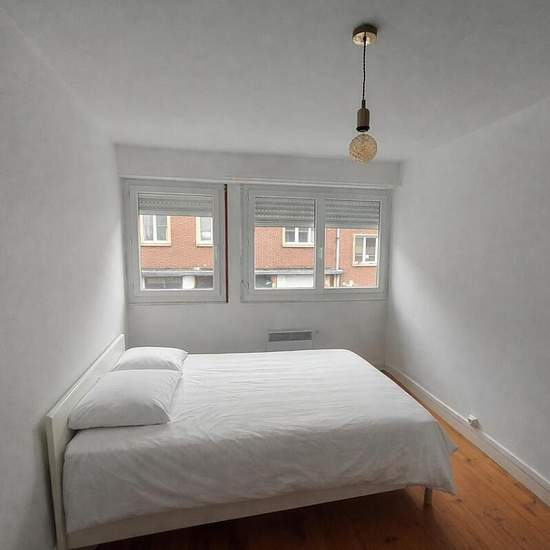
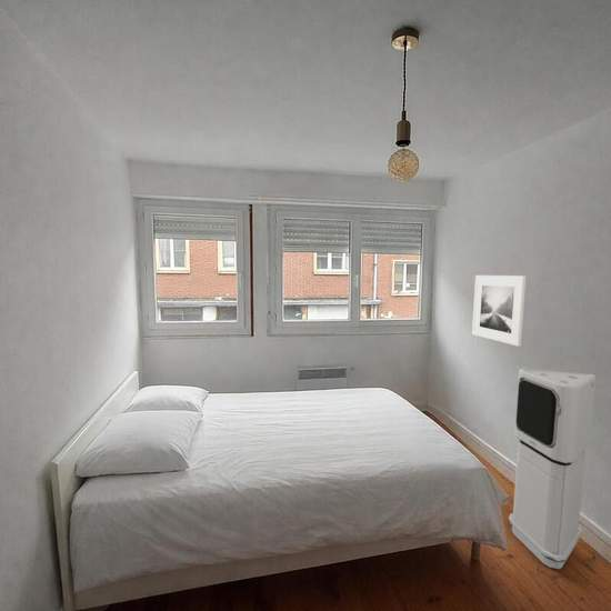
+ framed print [471,274,527,348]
+ air purifier [508,368,597,570]
